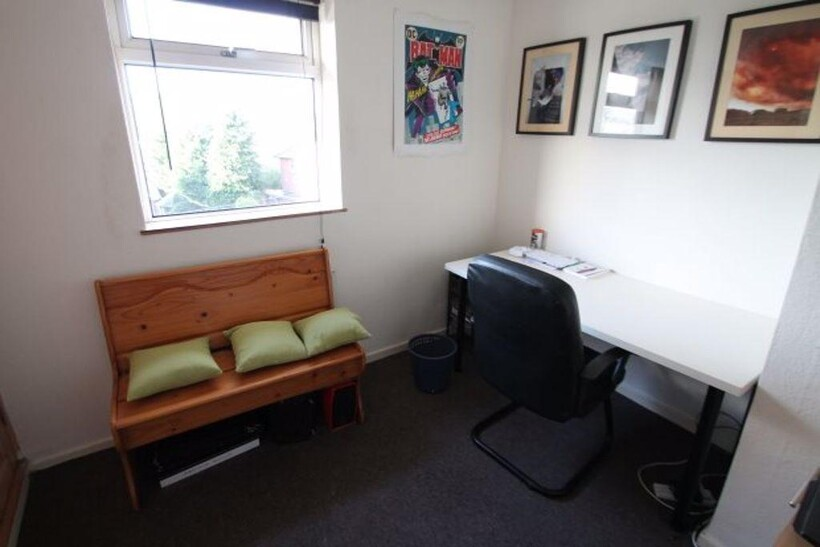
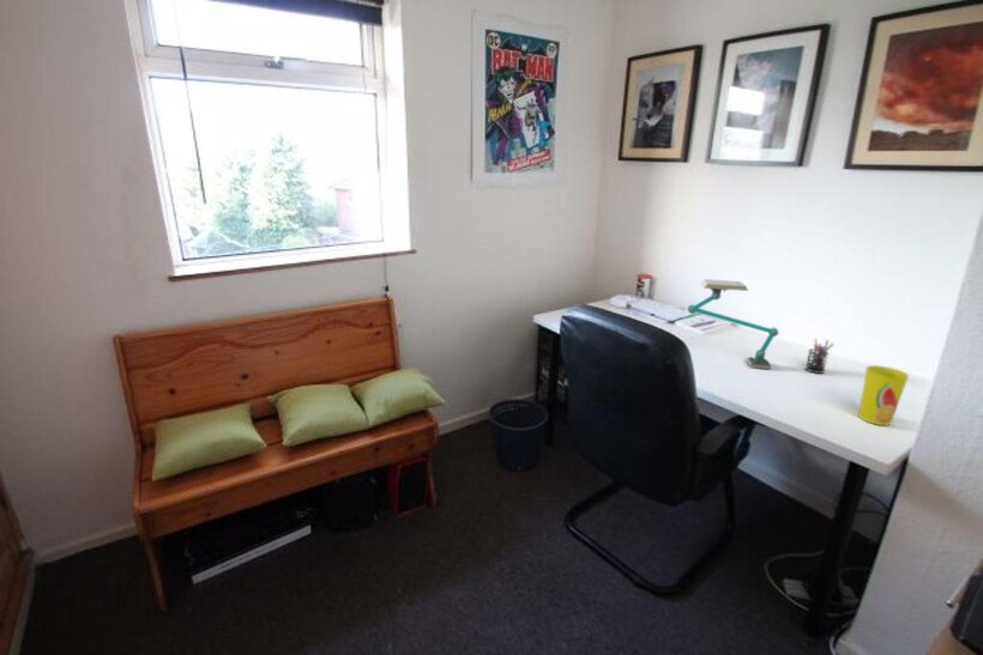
+ cup [857,364,910,426]
+ pen holder [803,336,836,375]
+ desk lamp [687,278,779,370]
